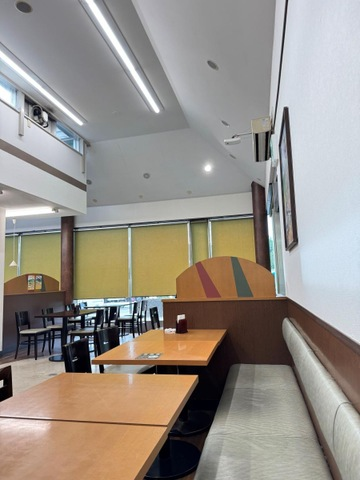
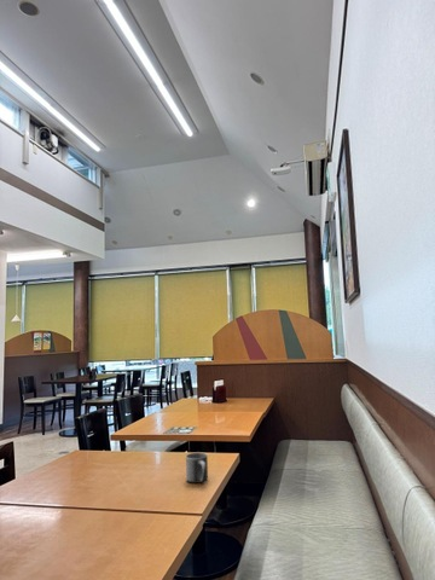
+ mug [185,451,209,485]
